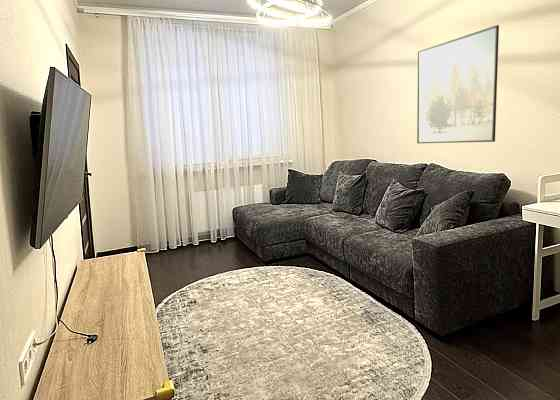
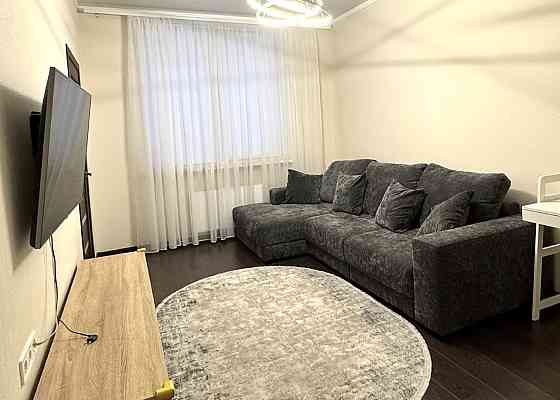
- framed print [416,24,500,144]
